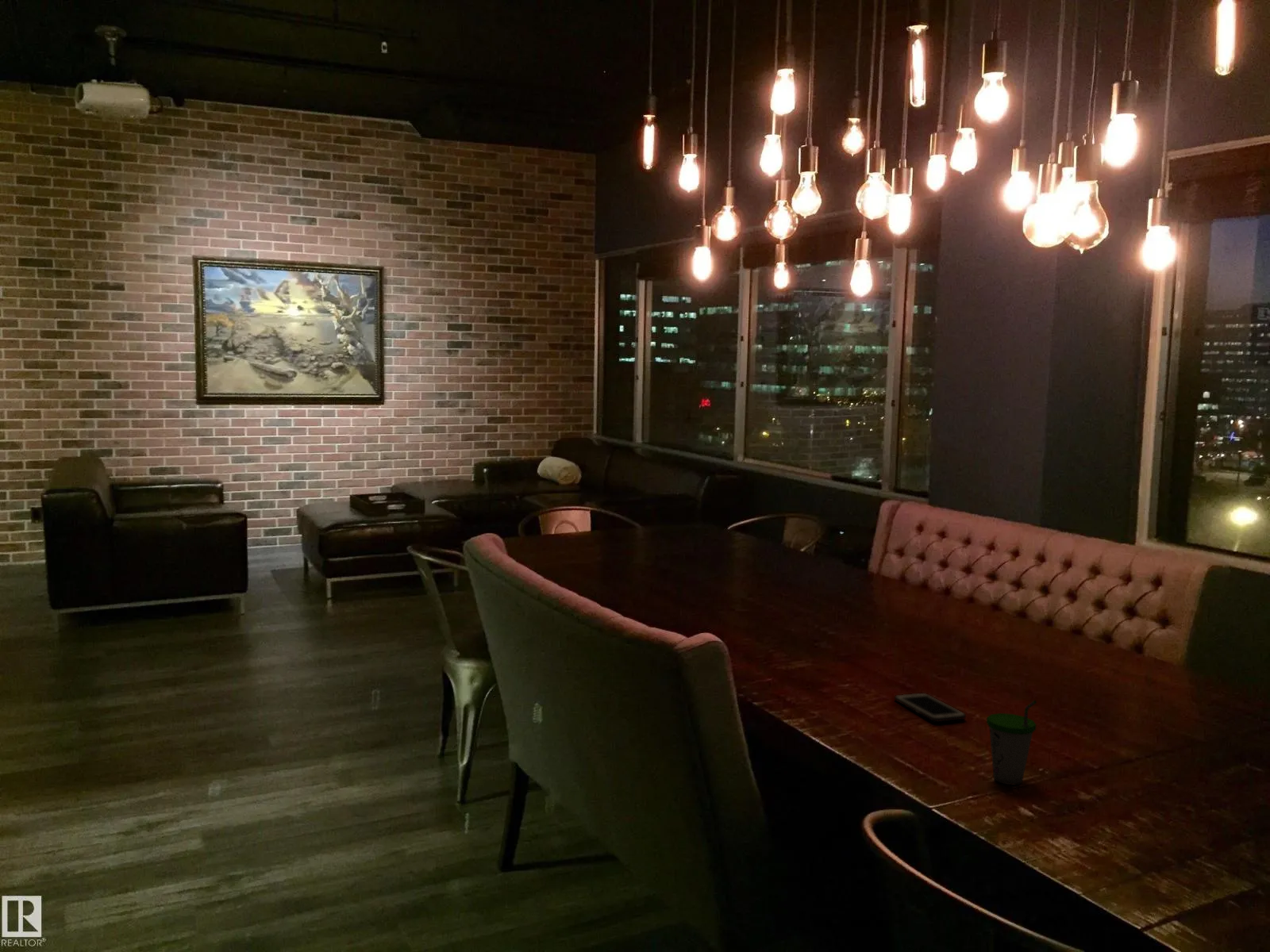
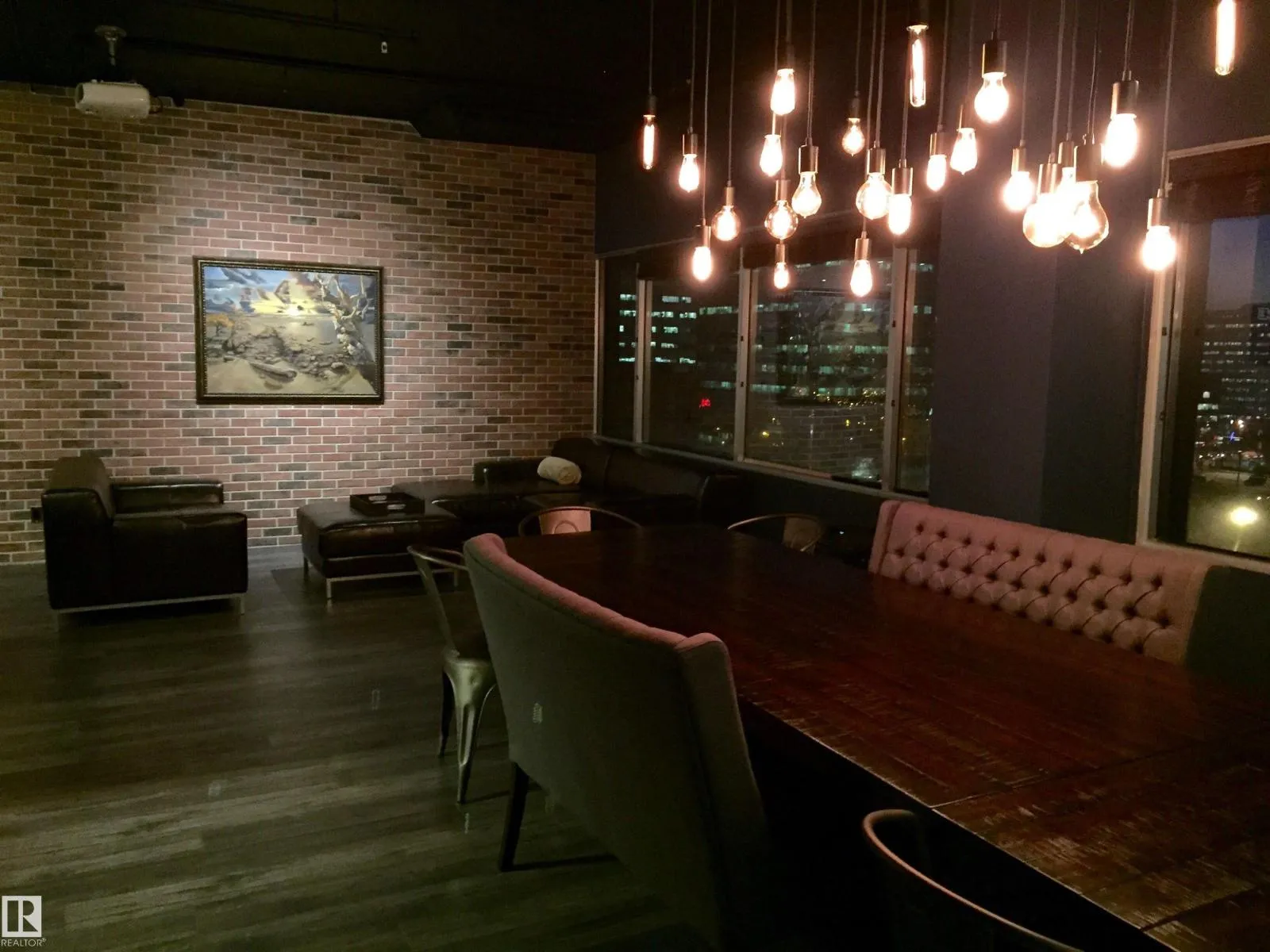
- cell phone [894,693,967,723]
- cup [986,700,1037,786]
